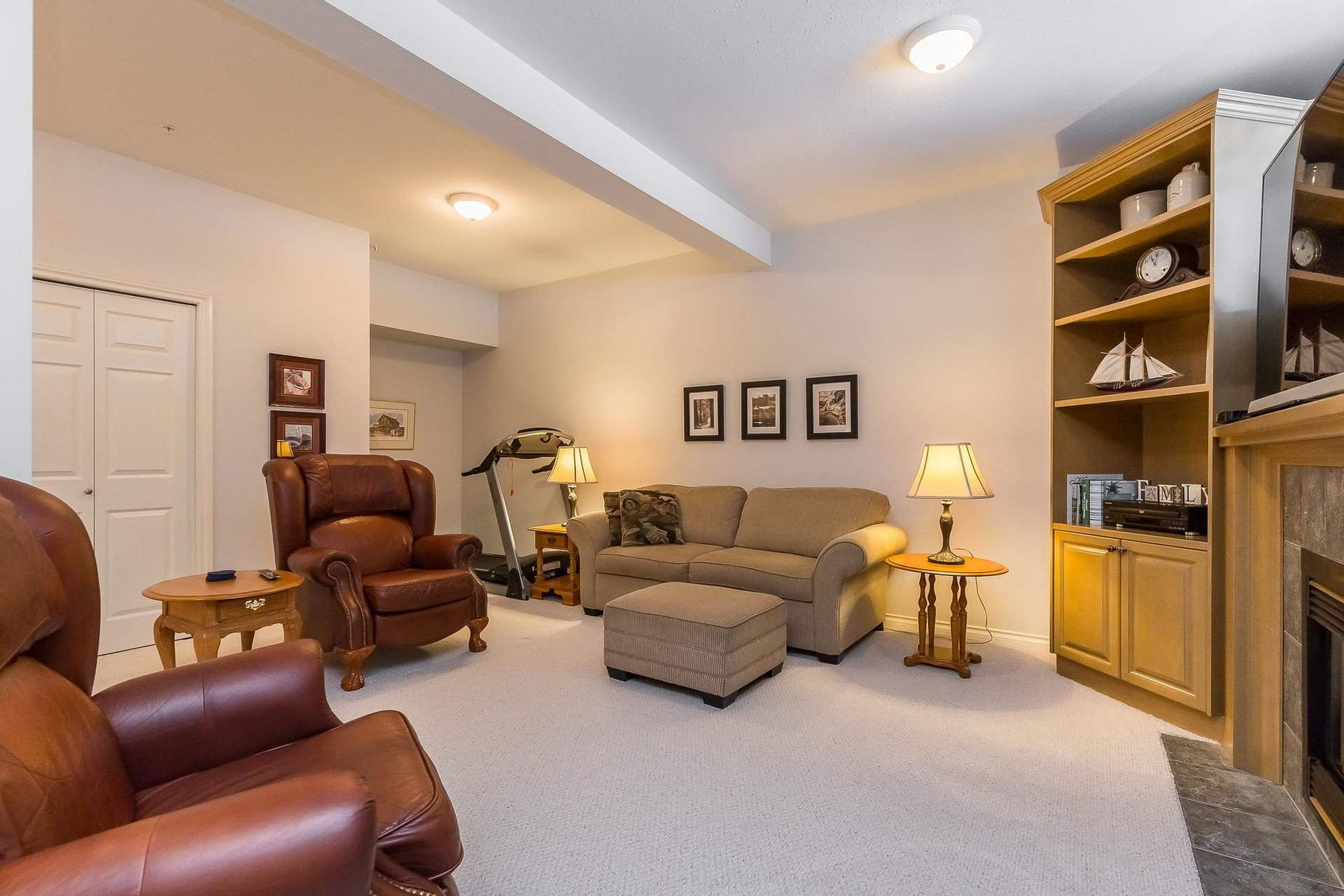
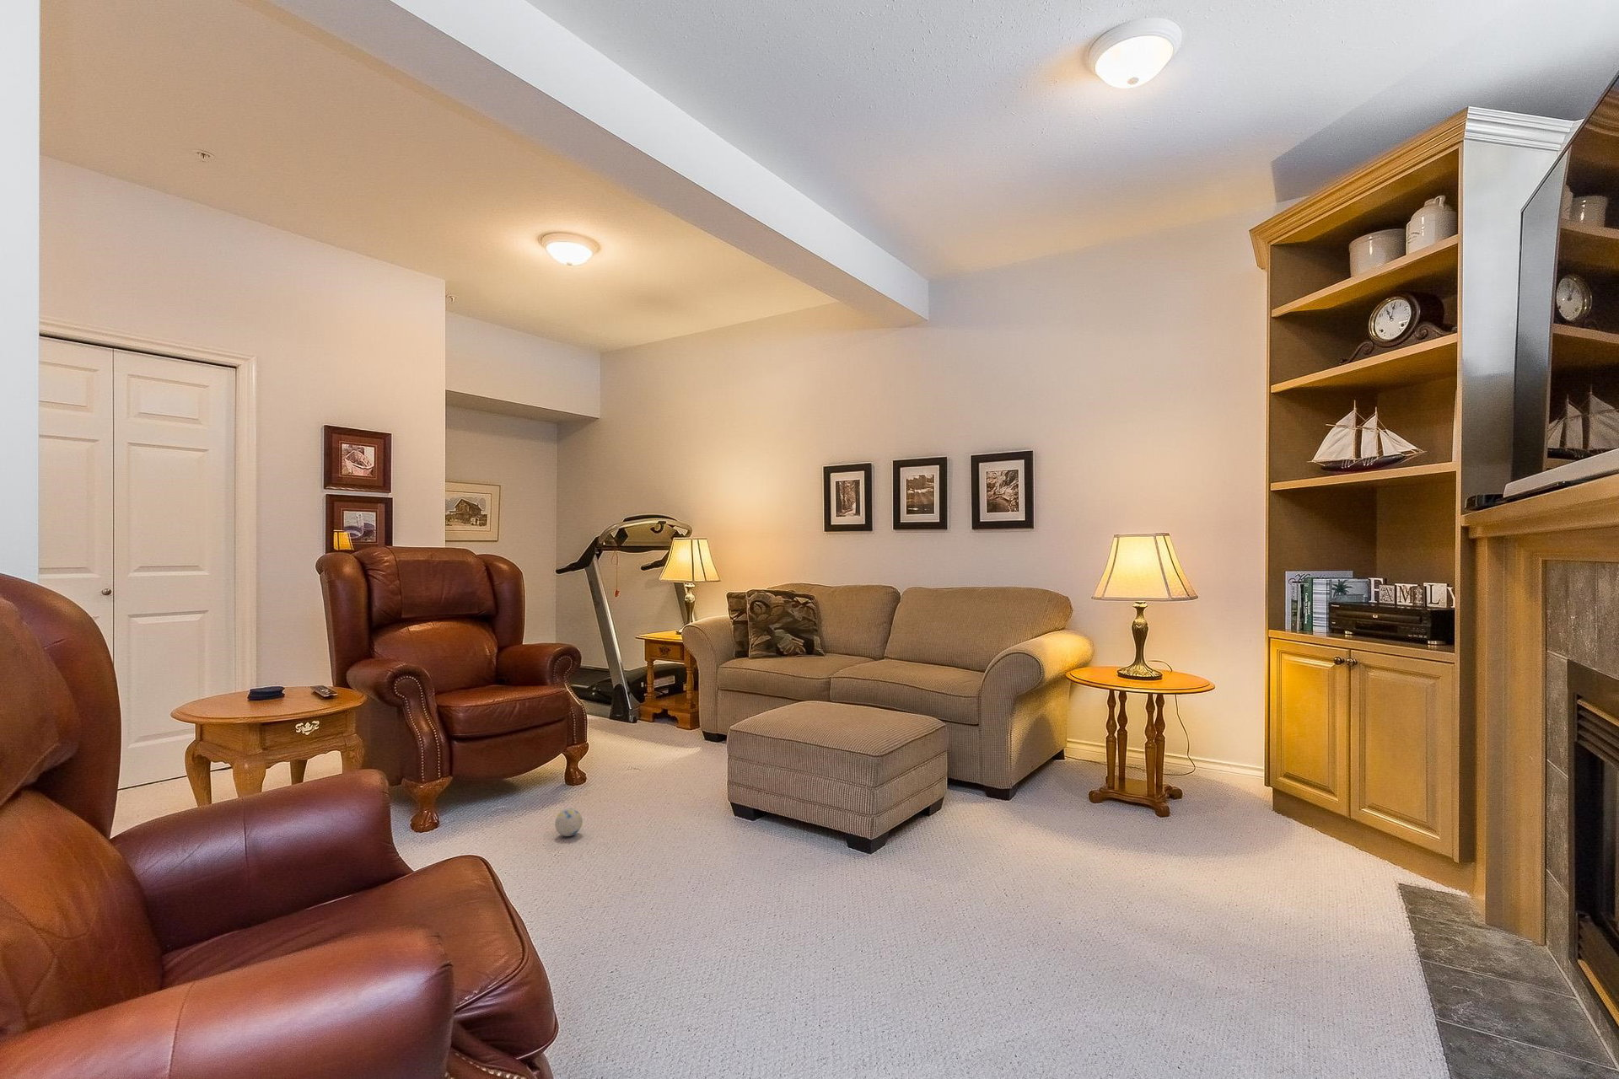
+ decorative ball [554,808,583,837]
